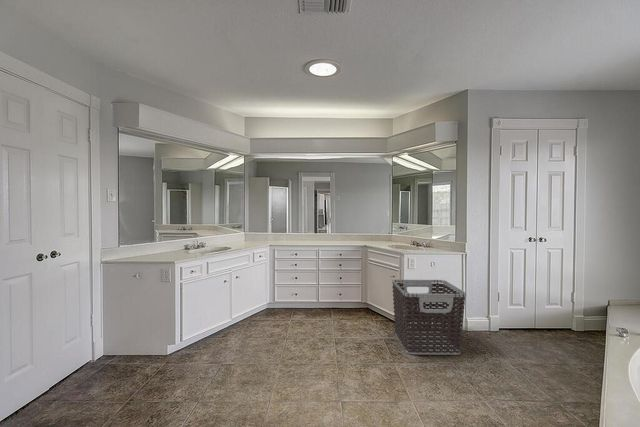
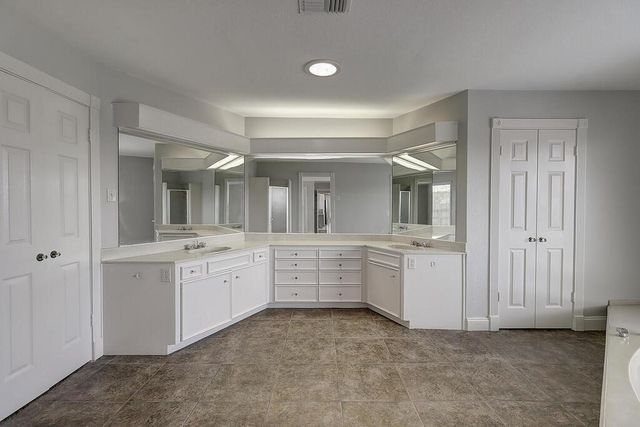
- clothes hamper [391,278,467,356]
